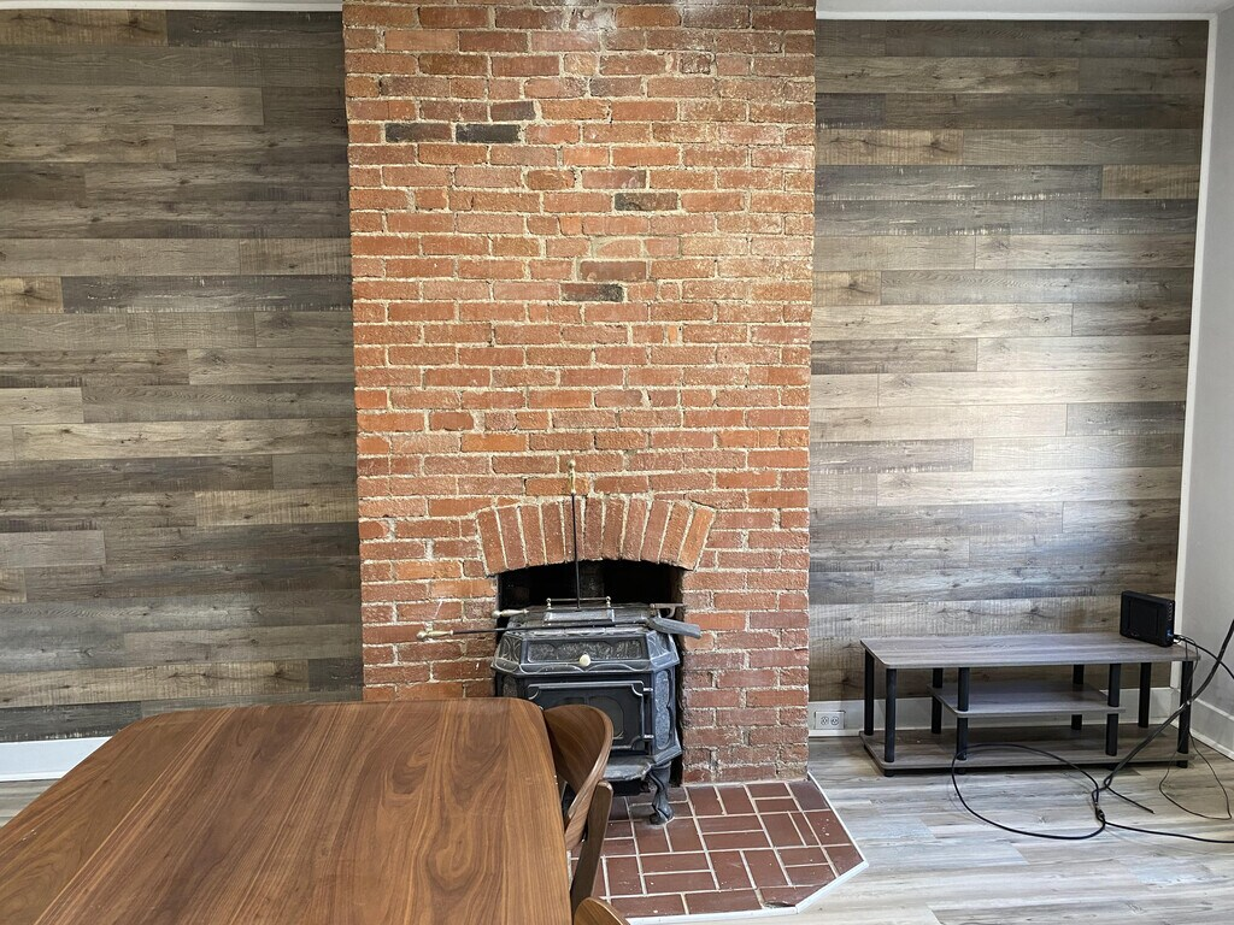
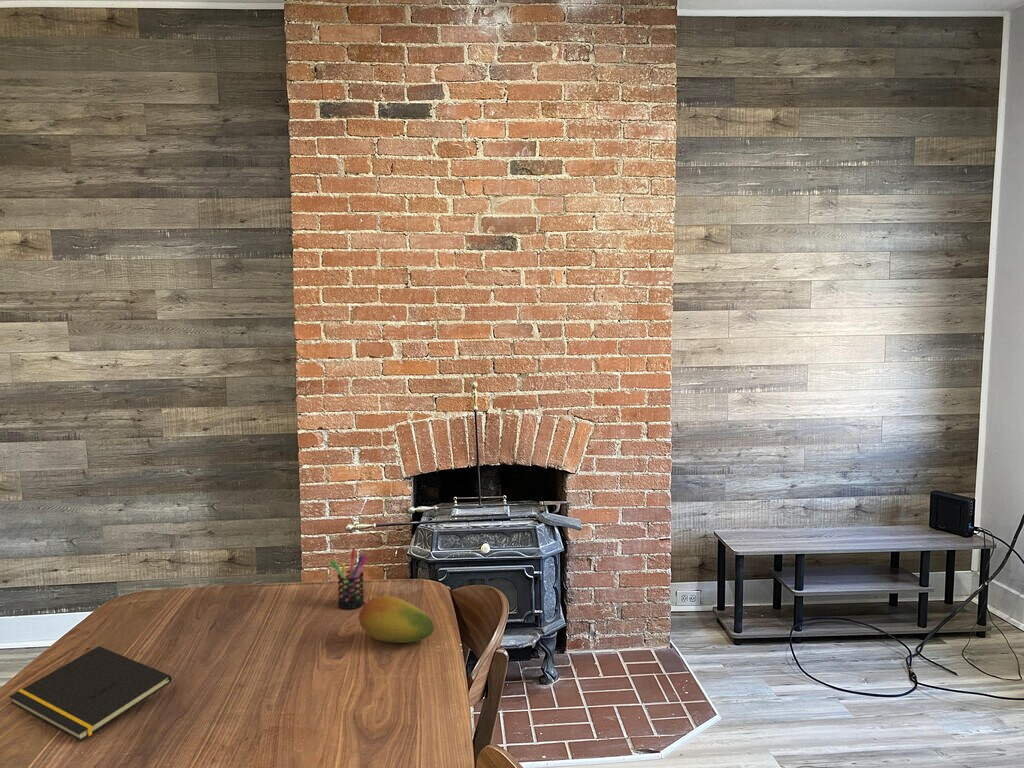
+ notepad [8,645,173,742]
+ pen holder [330,548,369,610]
+ fruit [358,595,435,644]
